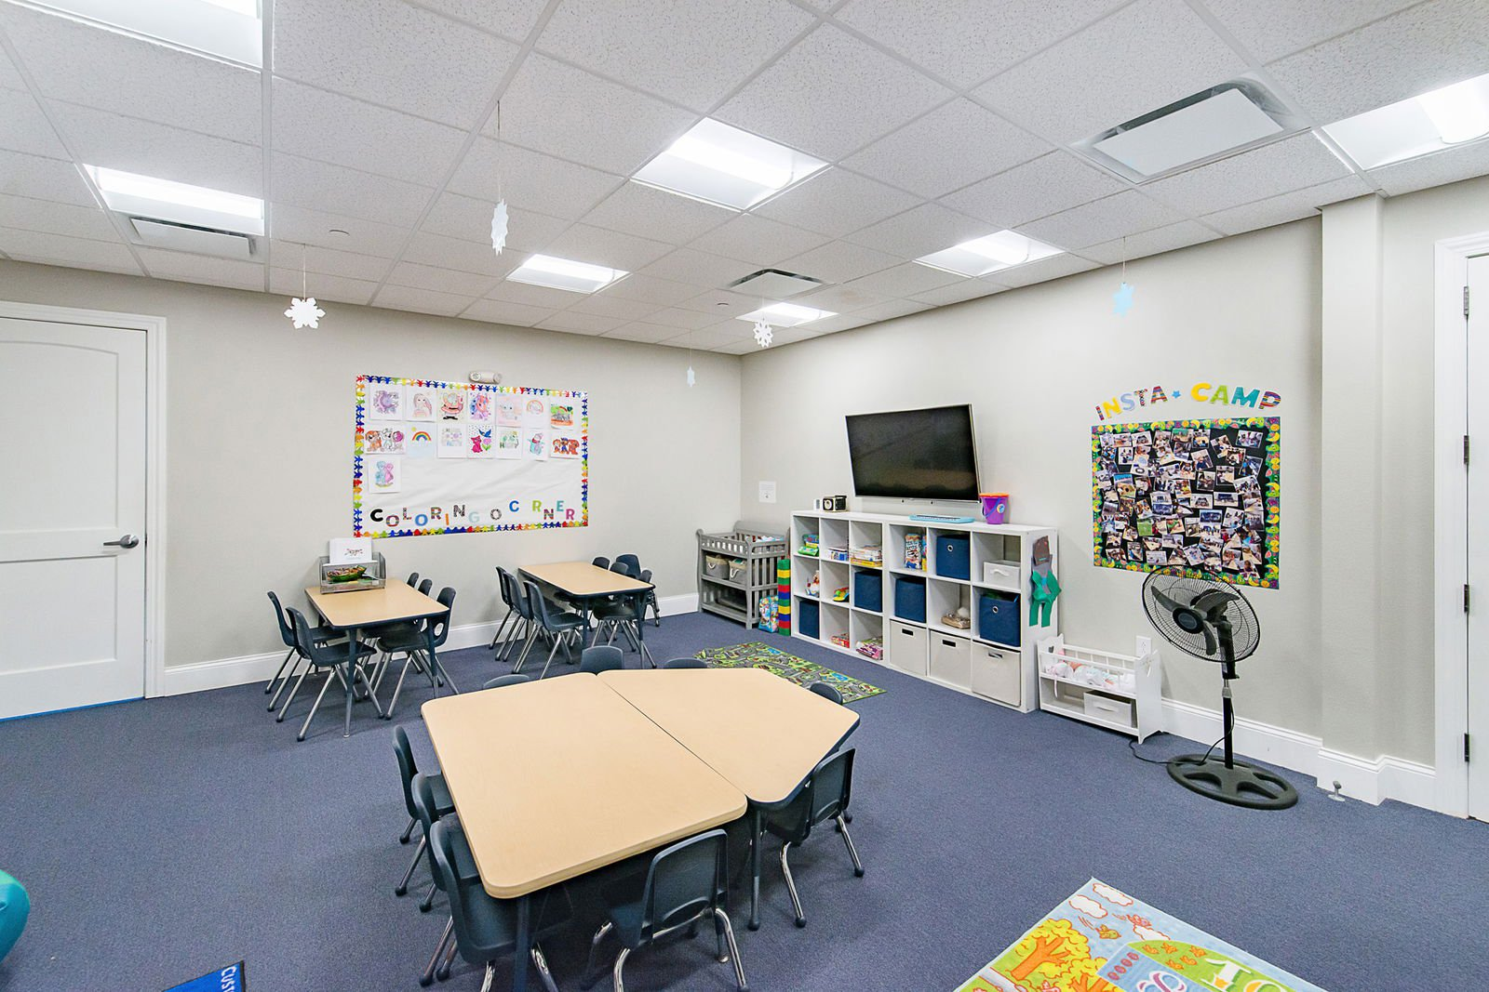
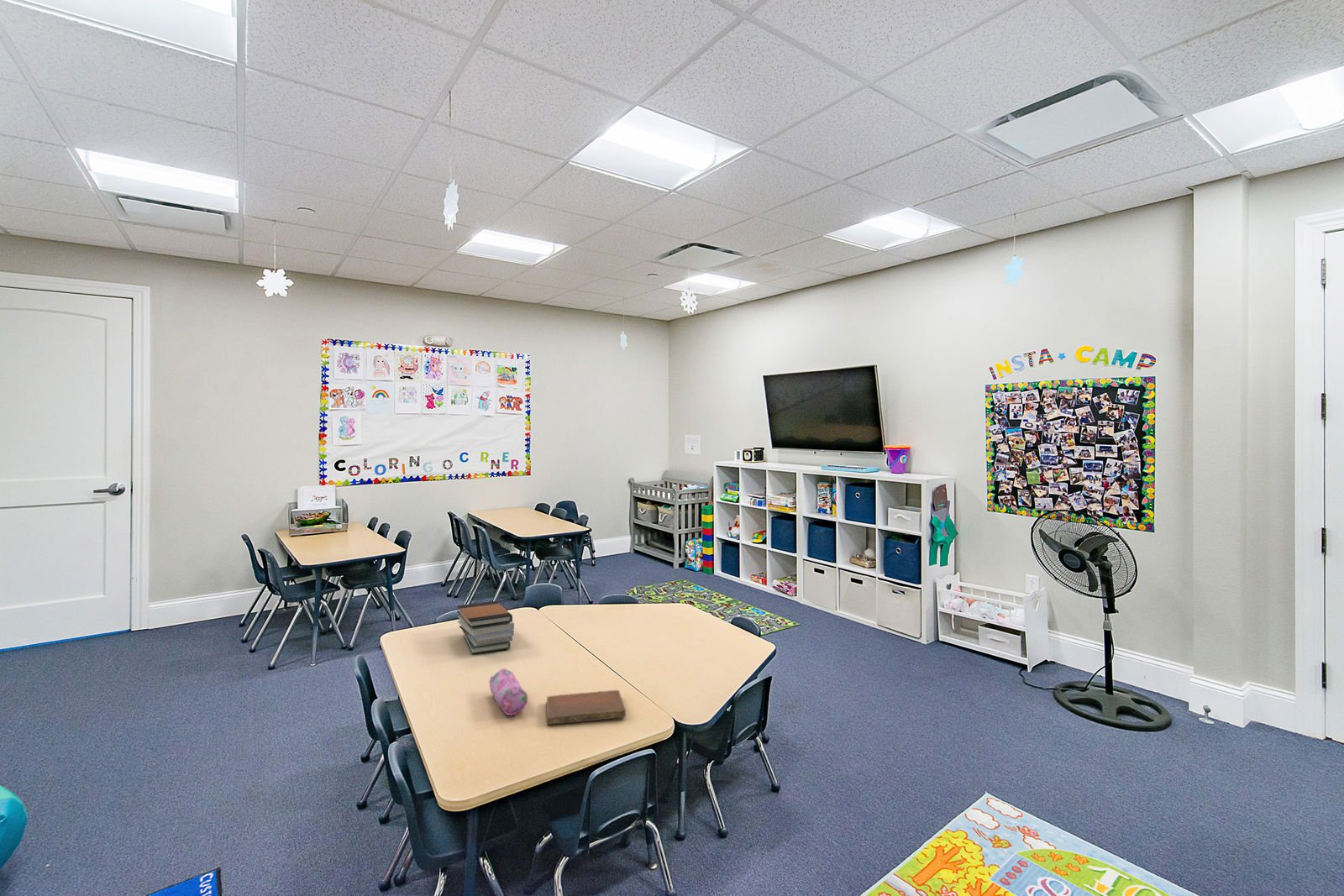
+ pencil case [488,668,528,716]
+ notebook [545,689,627,726]
+ book stack [456,600,515,655]
